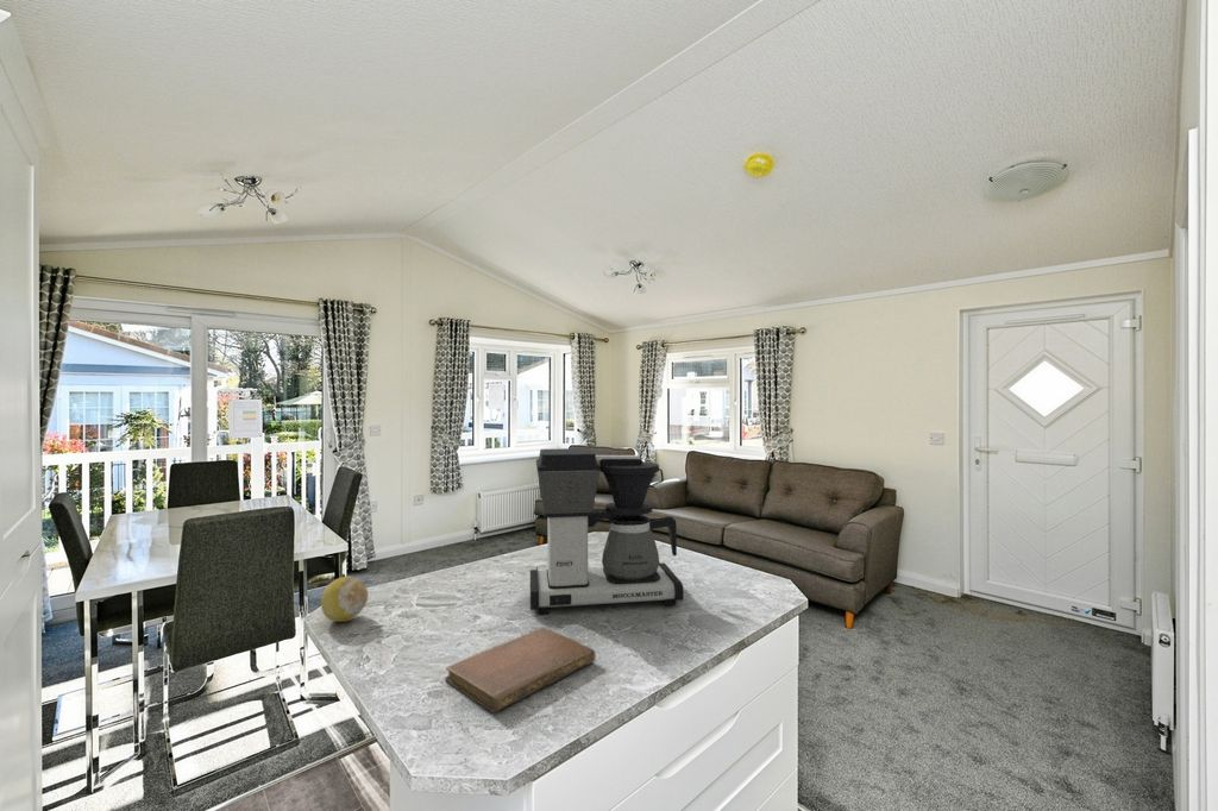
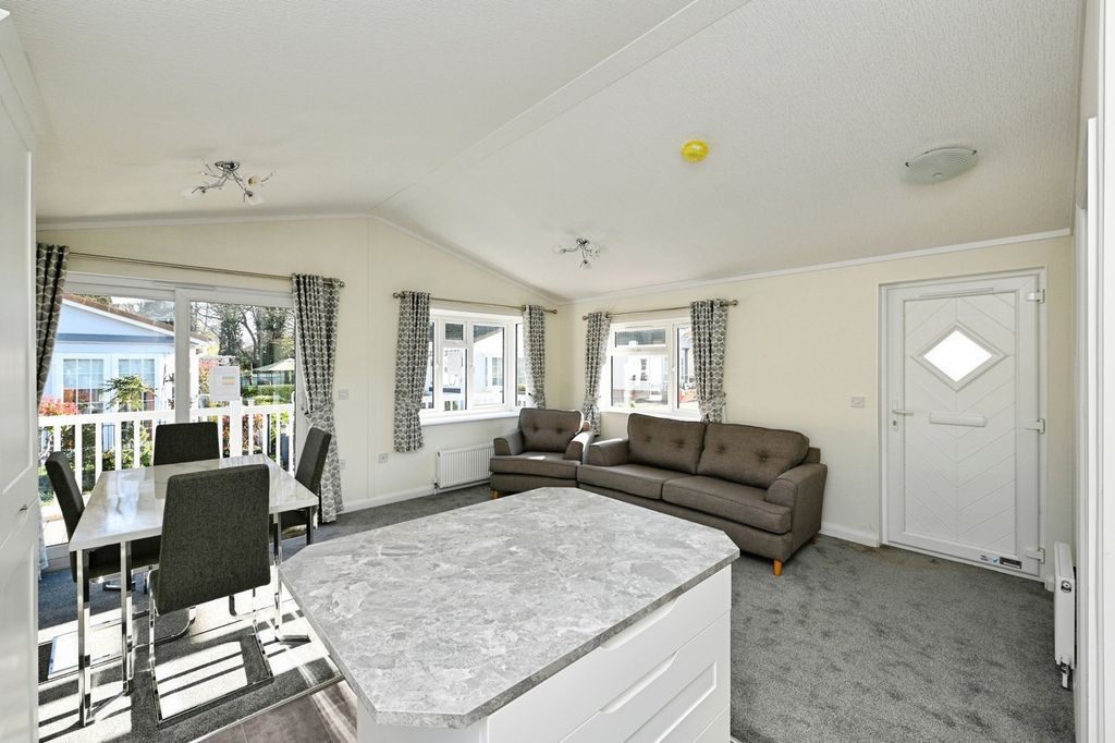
- fruit [320,576,370,623]
- coffee maker [529,447,684,615]
- notebook [444,627,597,713]
